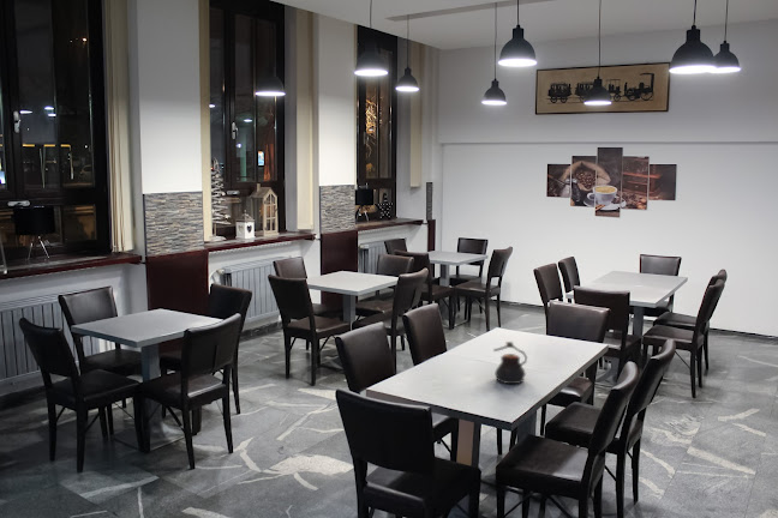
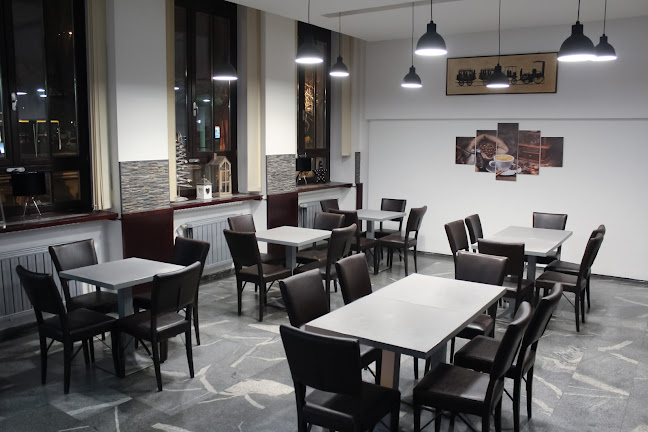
- teapot [492,341,528,385]
